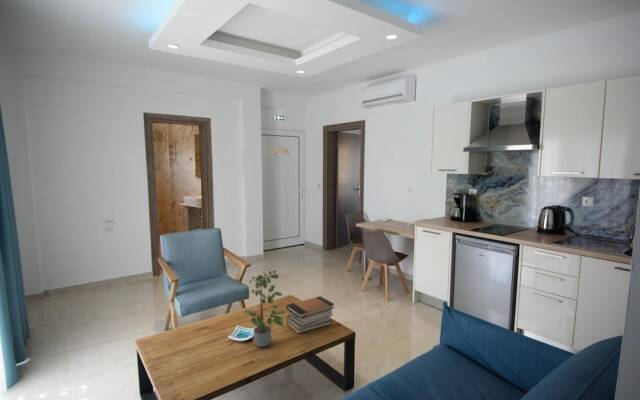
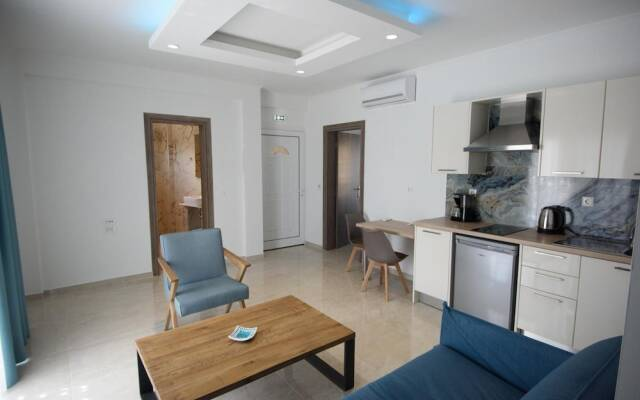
- book stack [285,295,336,335]
- potted plant [243,270,288,348]
